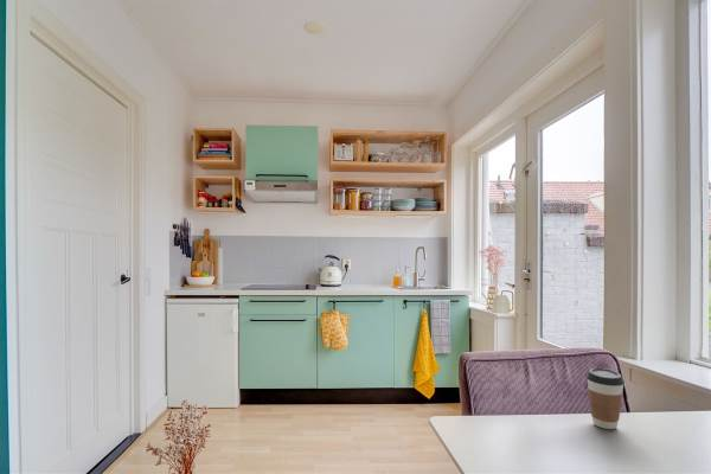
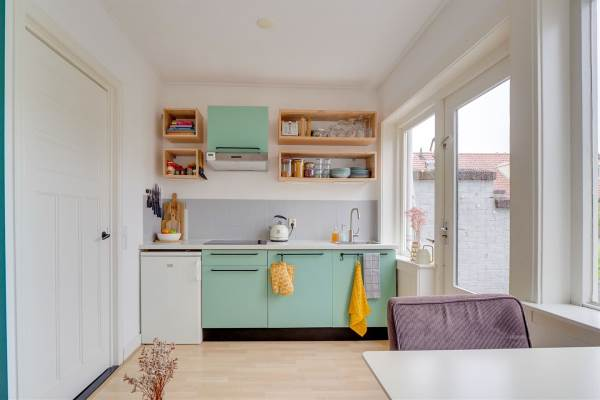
- coffee cup [585,367,626,430]
